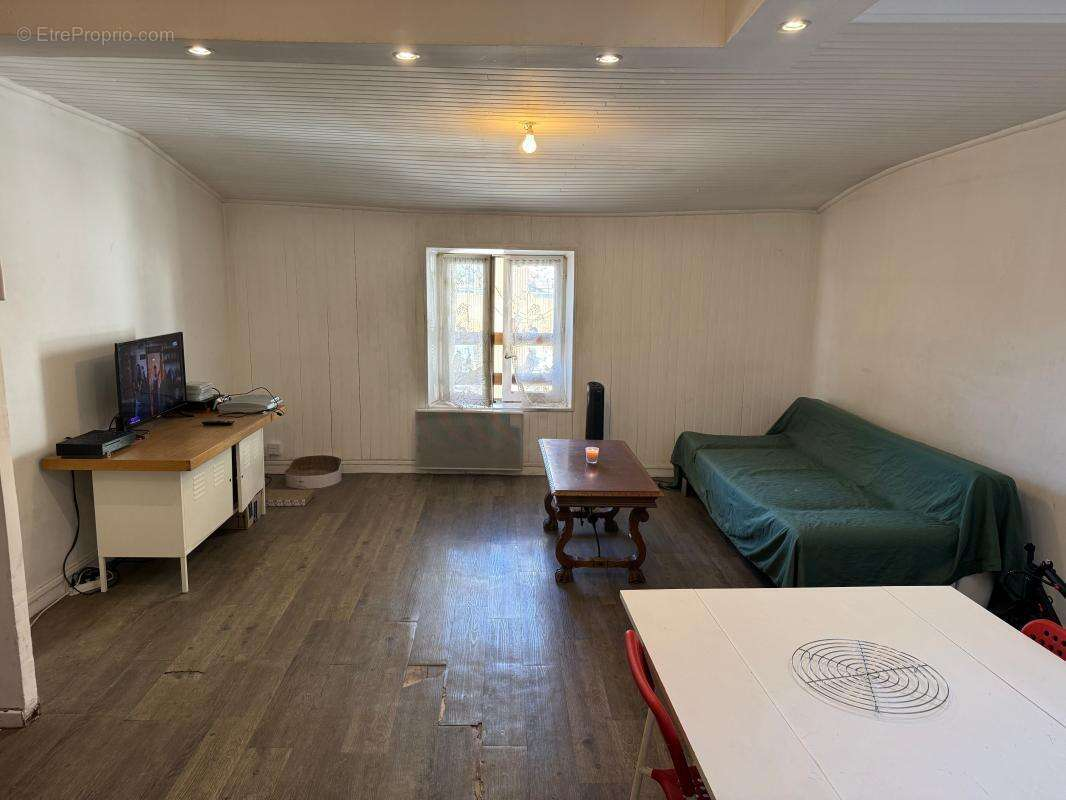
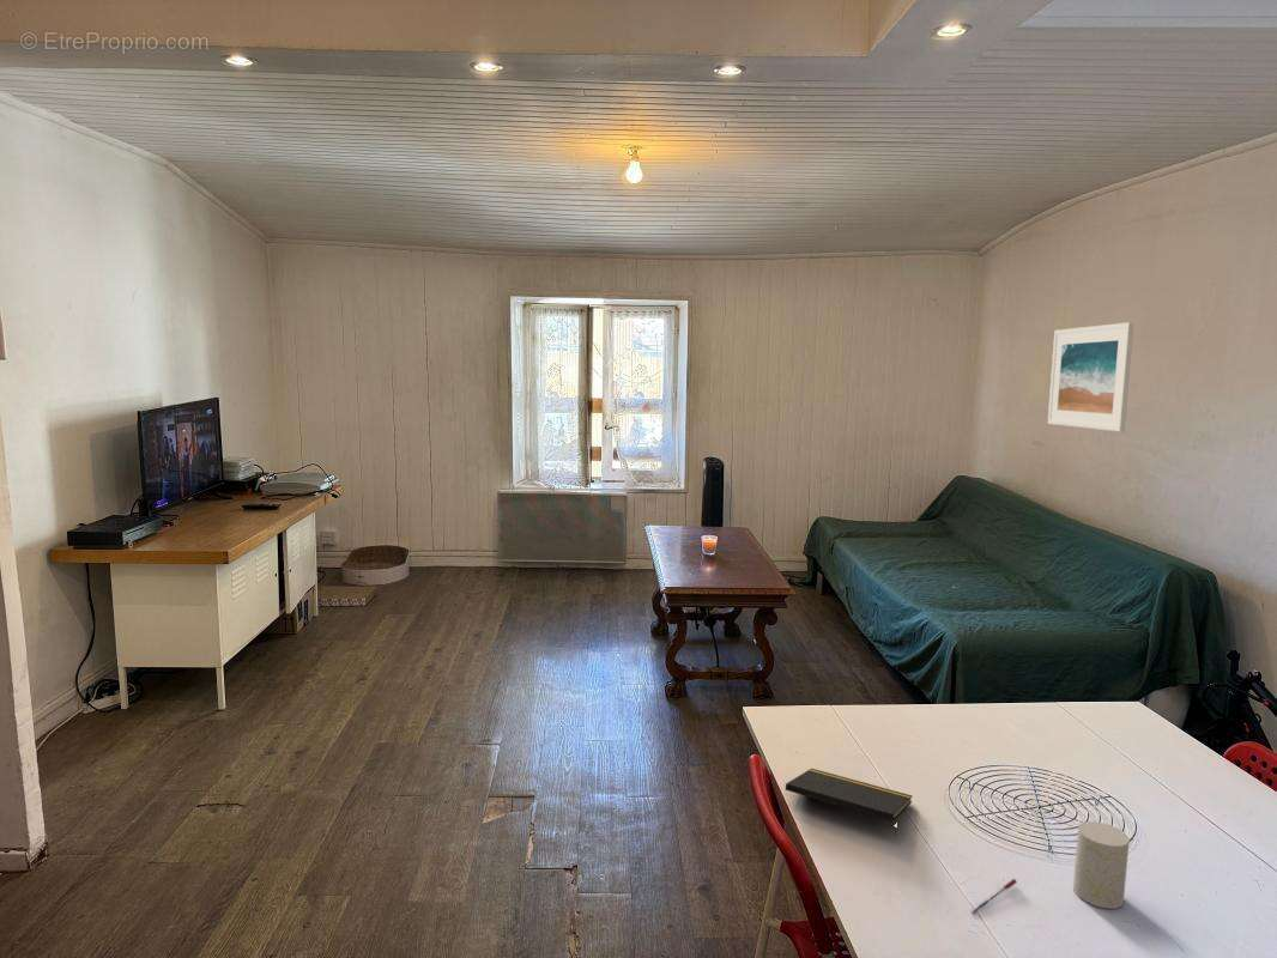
+ cup [1072,820,1131,910]
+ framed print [1047,321,1134,432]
+ notepad [785,768,914,837]
+ pen [970,878,1018,915]
